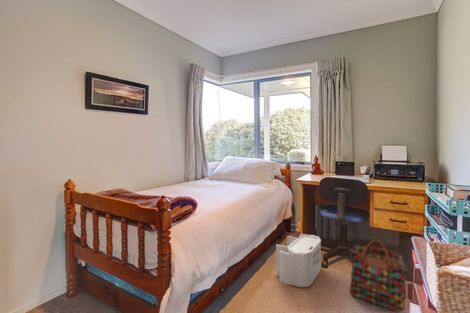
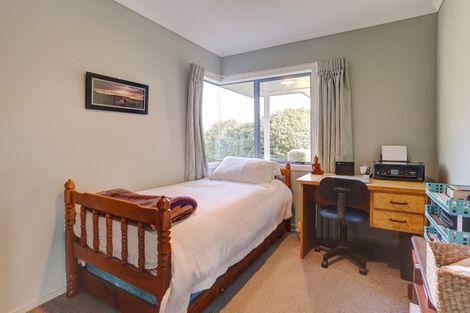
- backpack [348,239,409,313]
- air purifier [275,233,322,288]
